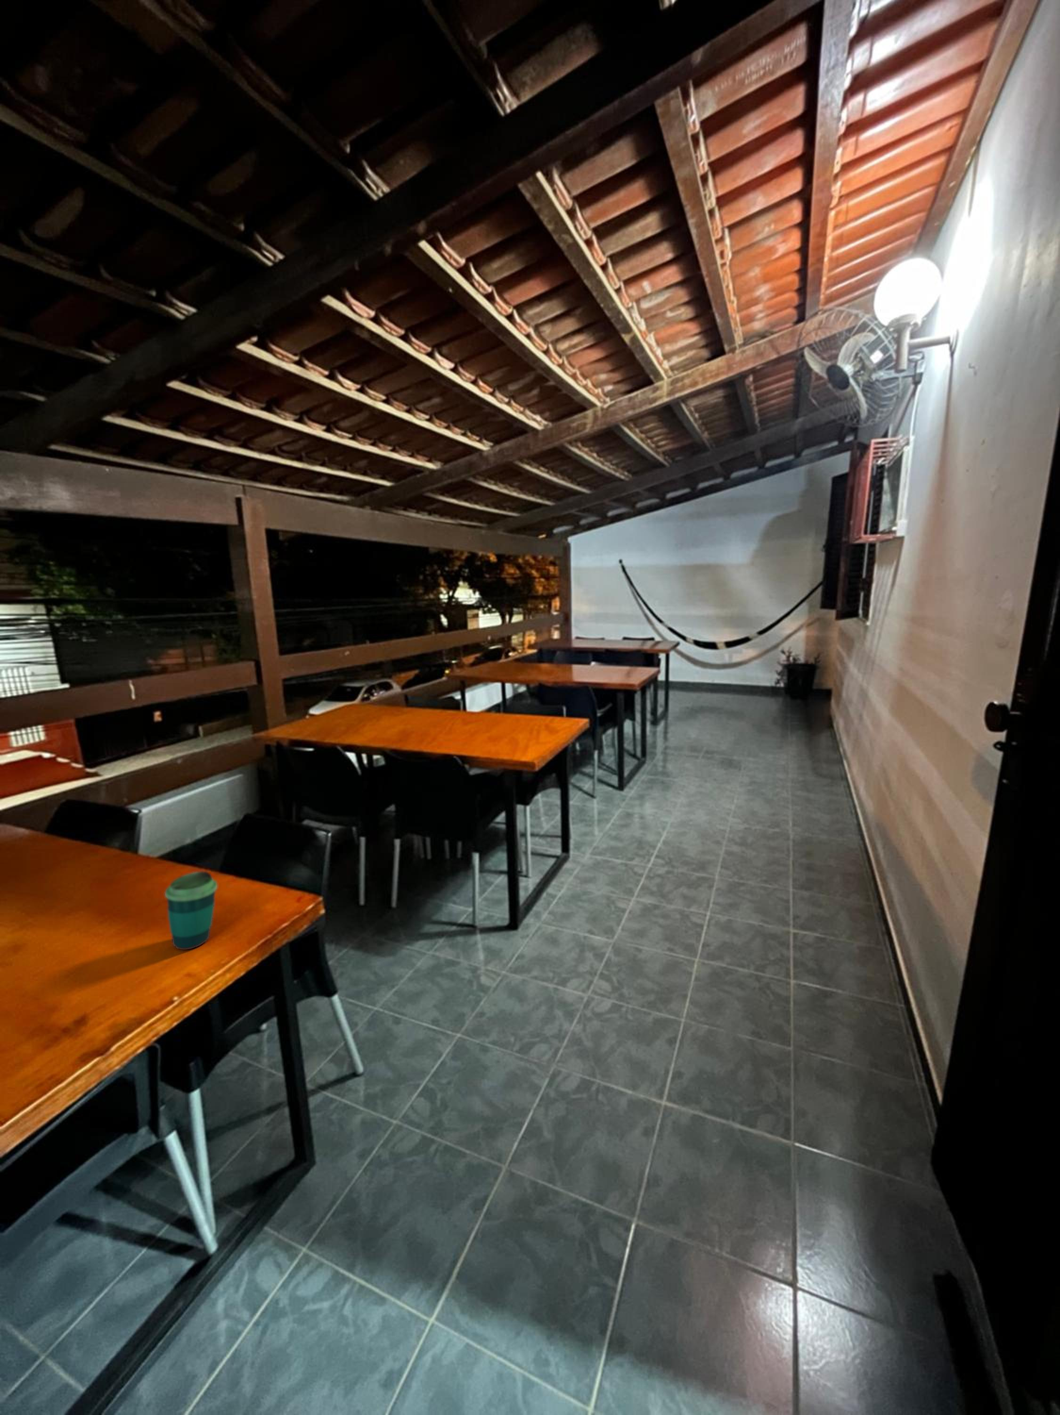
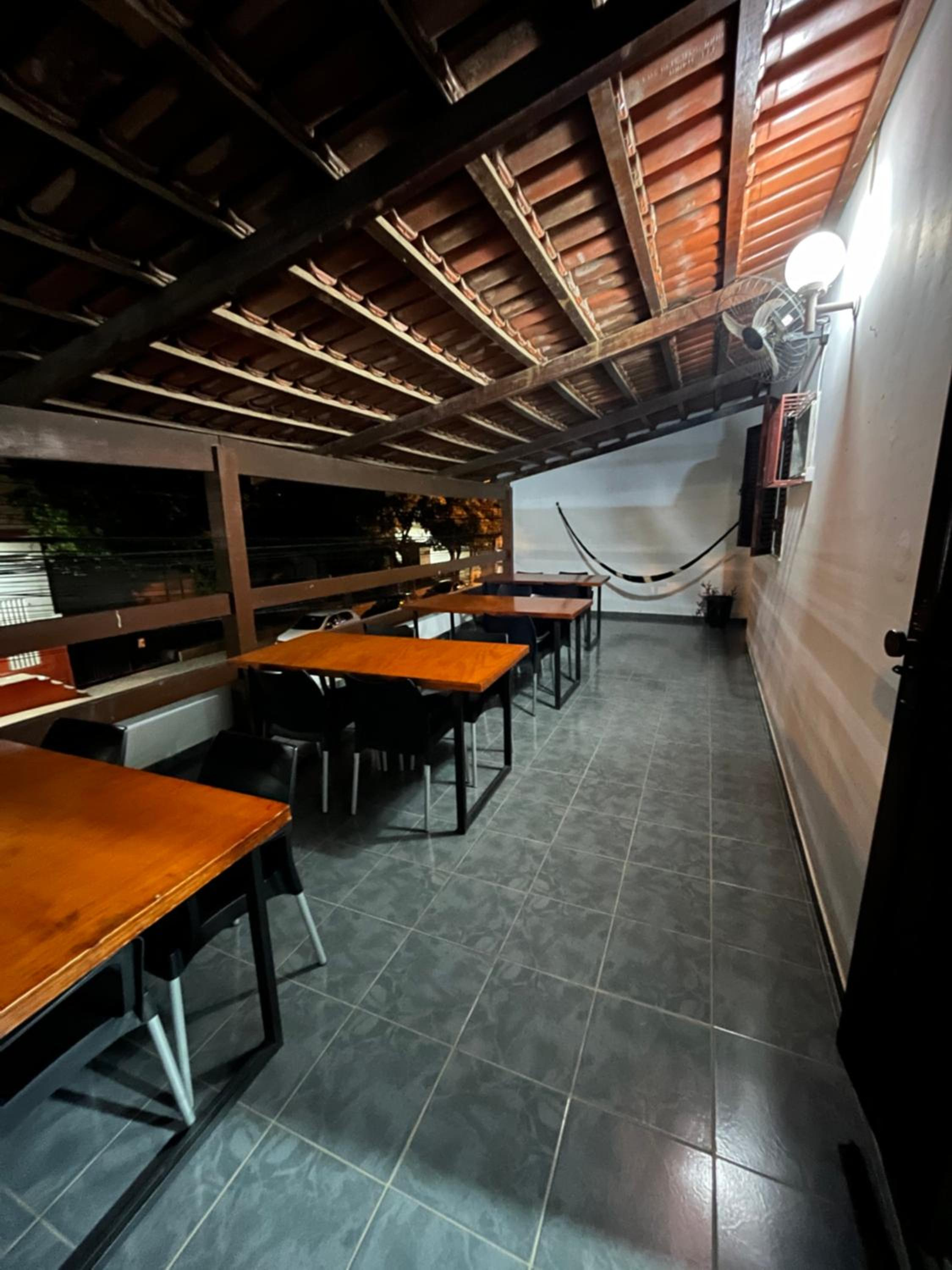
- cup [165,871,217,950]
